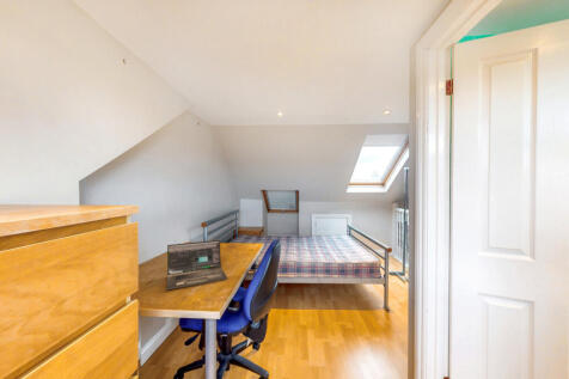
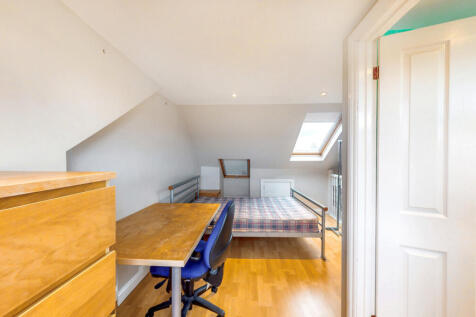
- laptop [166,239,228,291]
